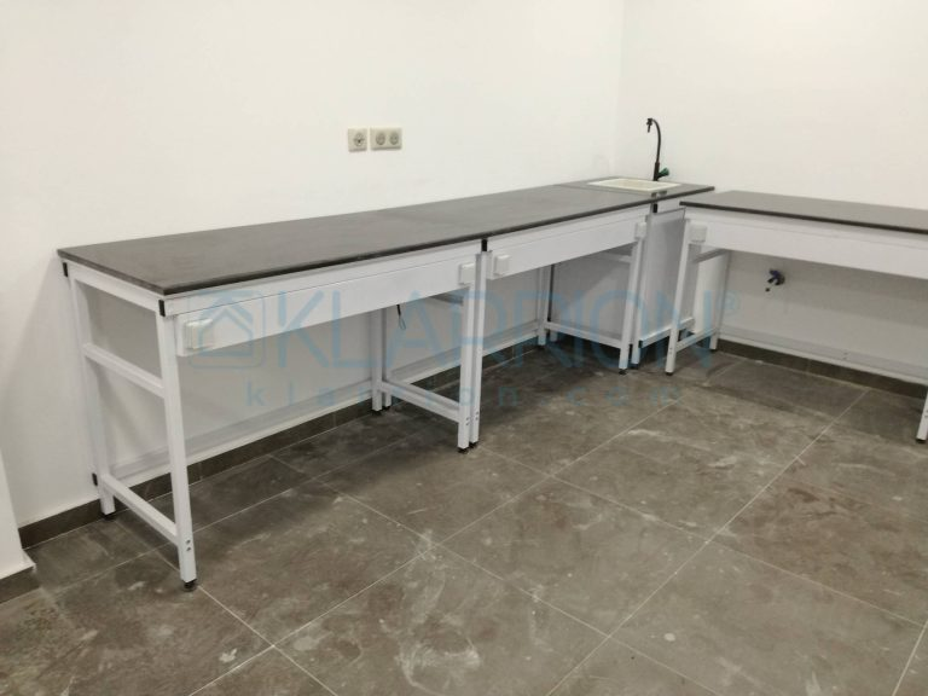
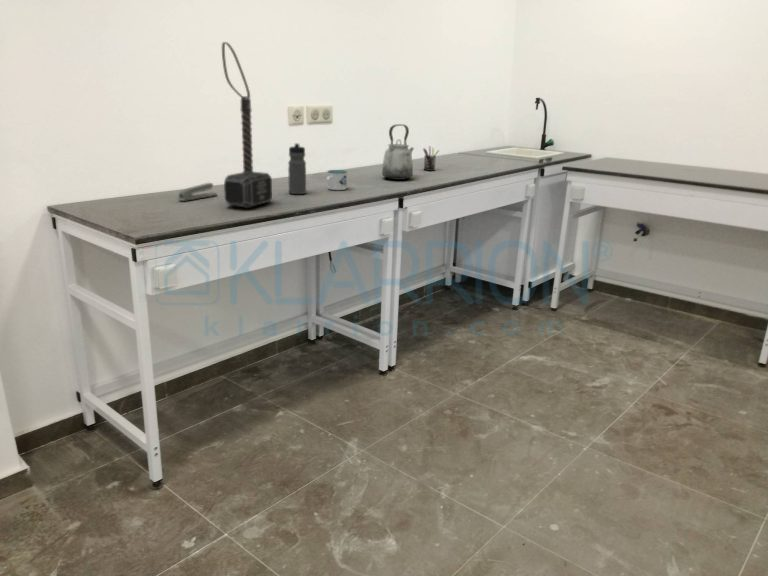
+ pen holder [422,145,440,172]
+ hammer [221,41,273,209]
+ stapler [177,182,218,202]
+ mug [325,169,348,191]
+ kettle [381,123,415,181]
+ water bottle [287,142,307,195]
